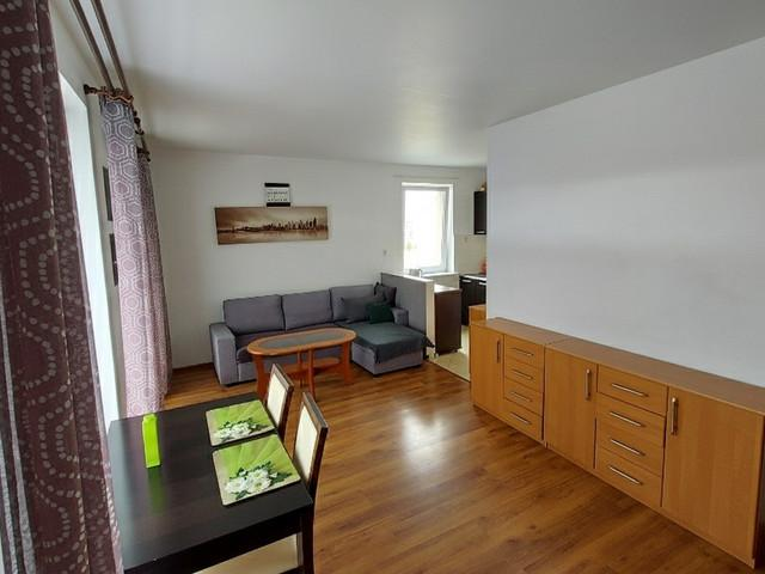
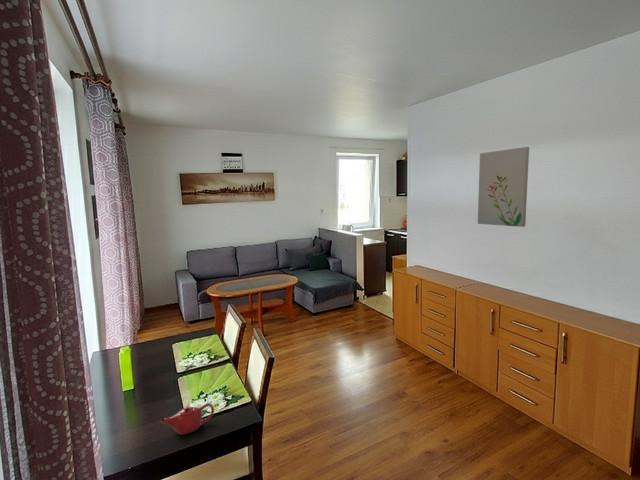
+ teapot [160,402,215,435]
+ wall art [477,146,530,228]
